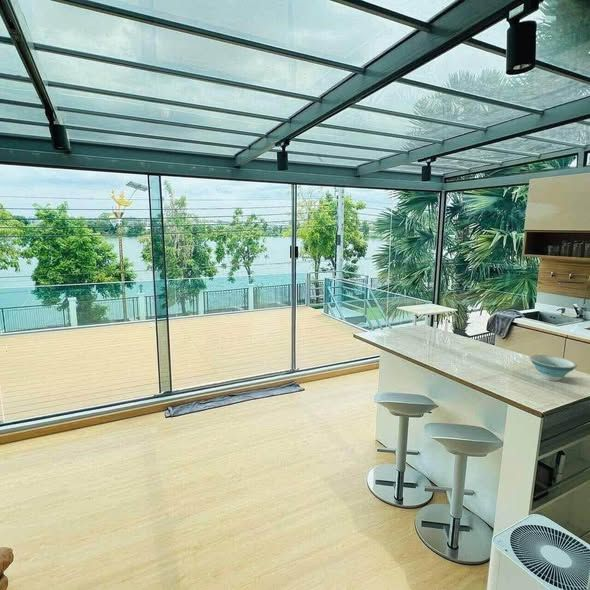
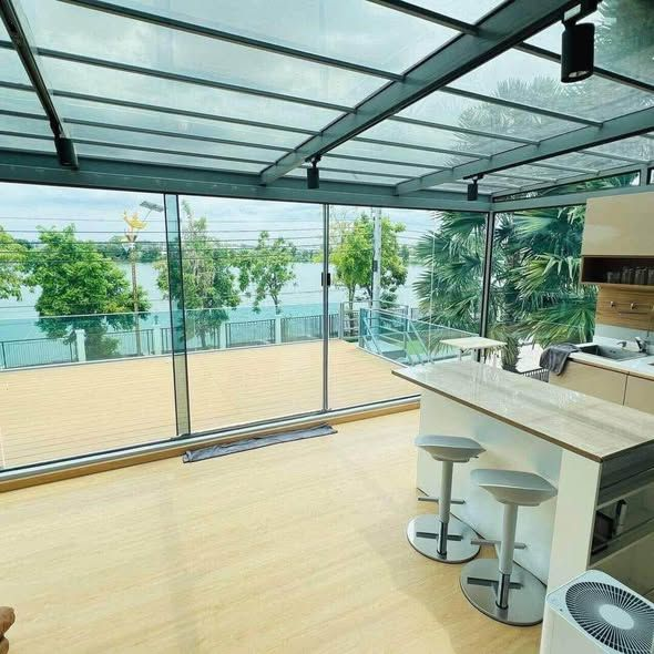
- bowl [529,354,578,382]
